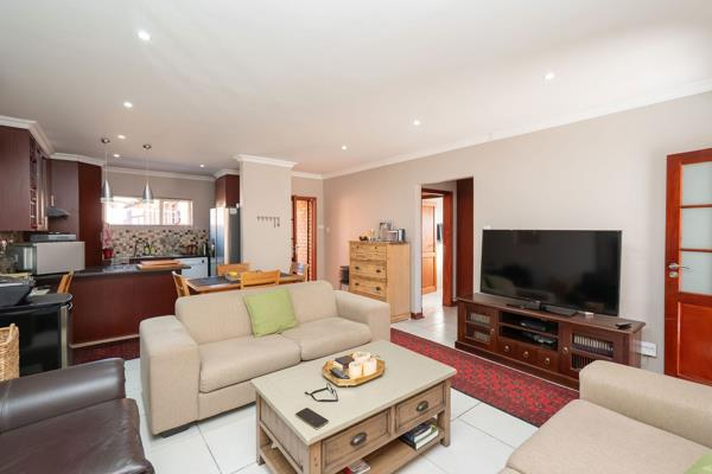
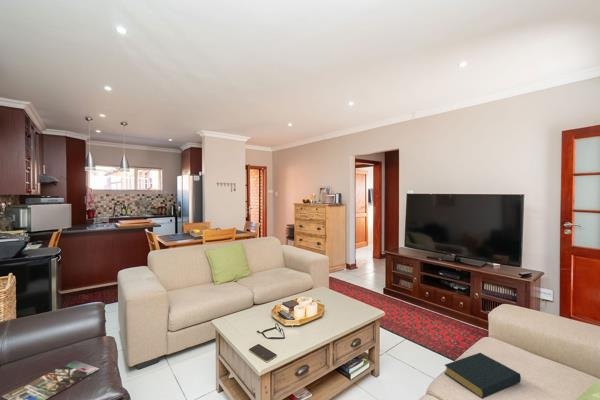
+ magazine [1,359,100,400]
+ hardback book [444,352,522,400]
